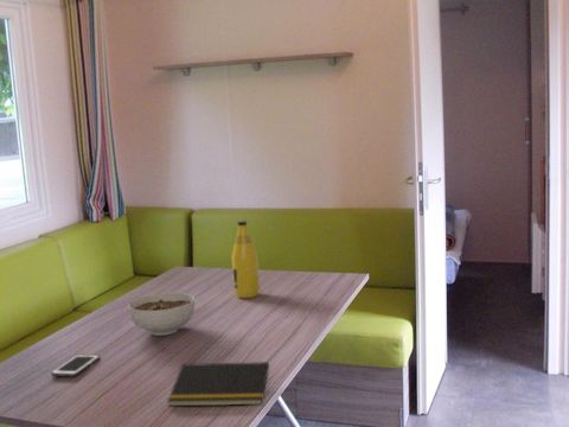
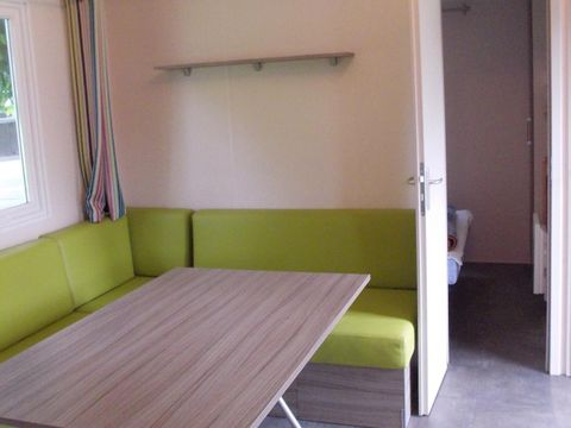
- cell phone [50,353,101,377]
- bottle [230,219,261,299]
- bowl [127,292,196,337]
- notepad [166,361,270,407]
